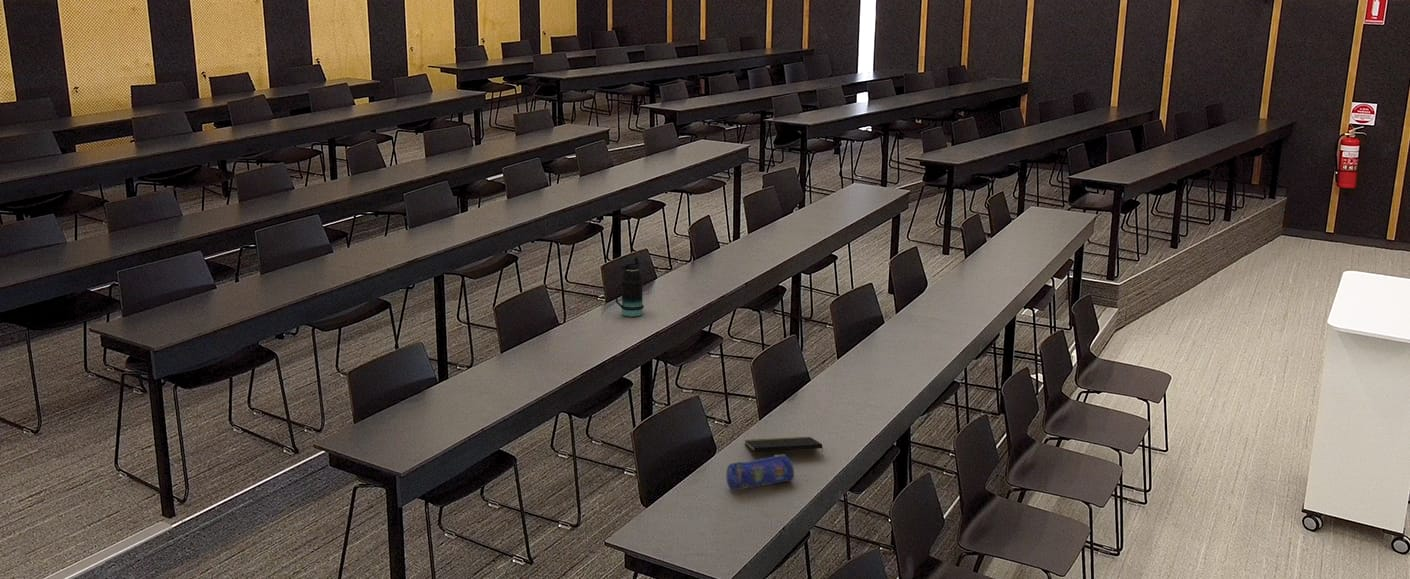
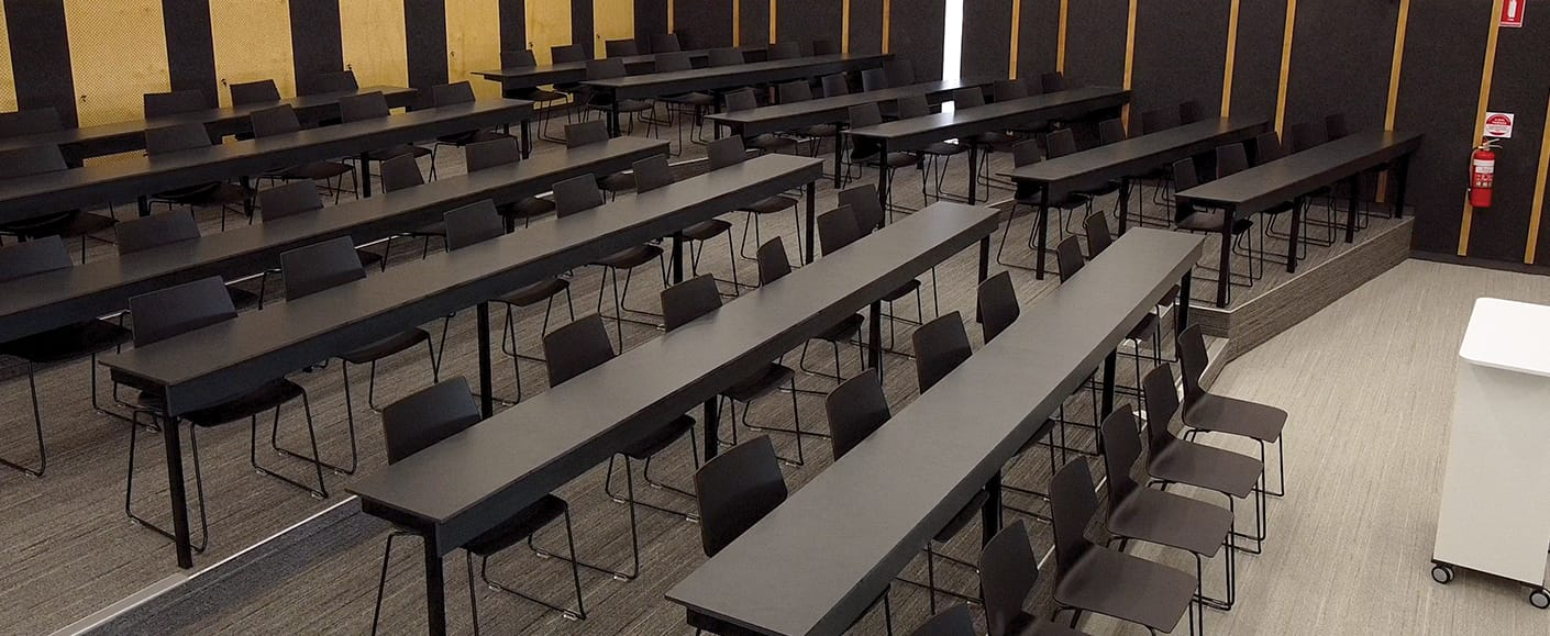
- notepad [743,436,825,458]
- pencil case [725,453,795,491]
- bottle [613,256,645,317]
